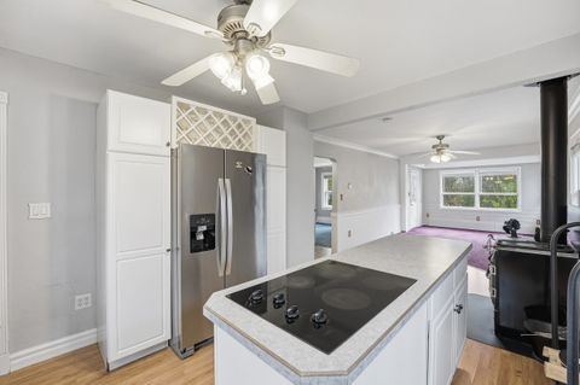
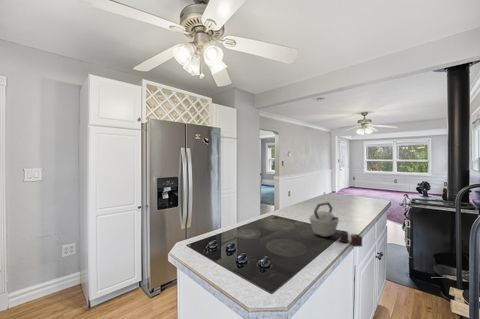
+ kettle [308,201,363,248]
